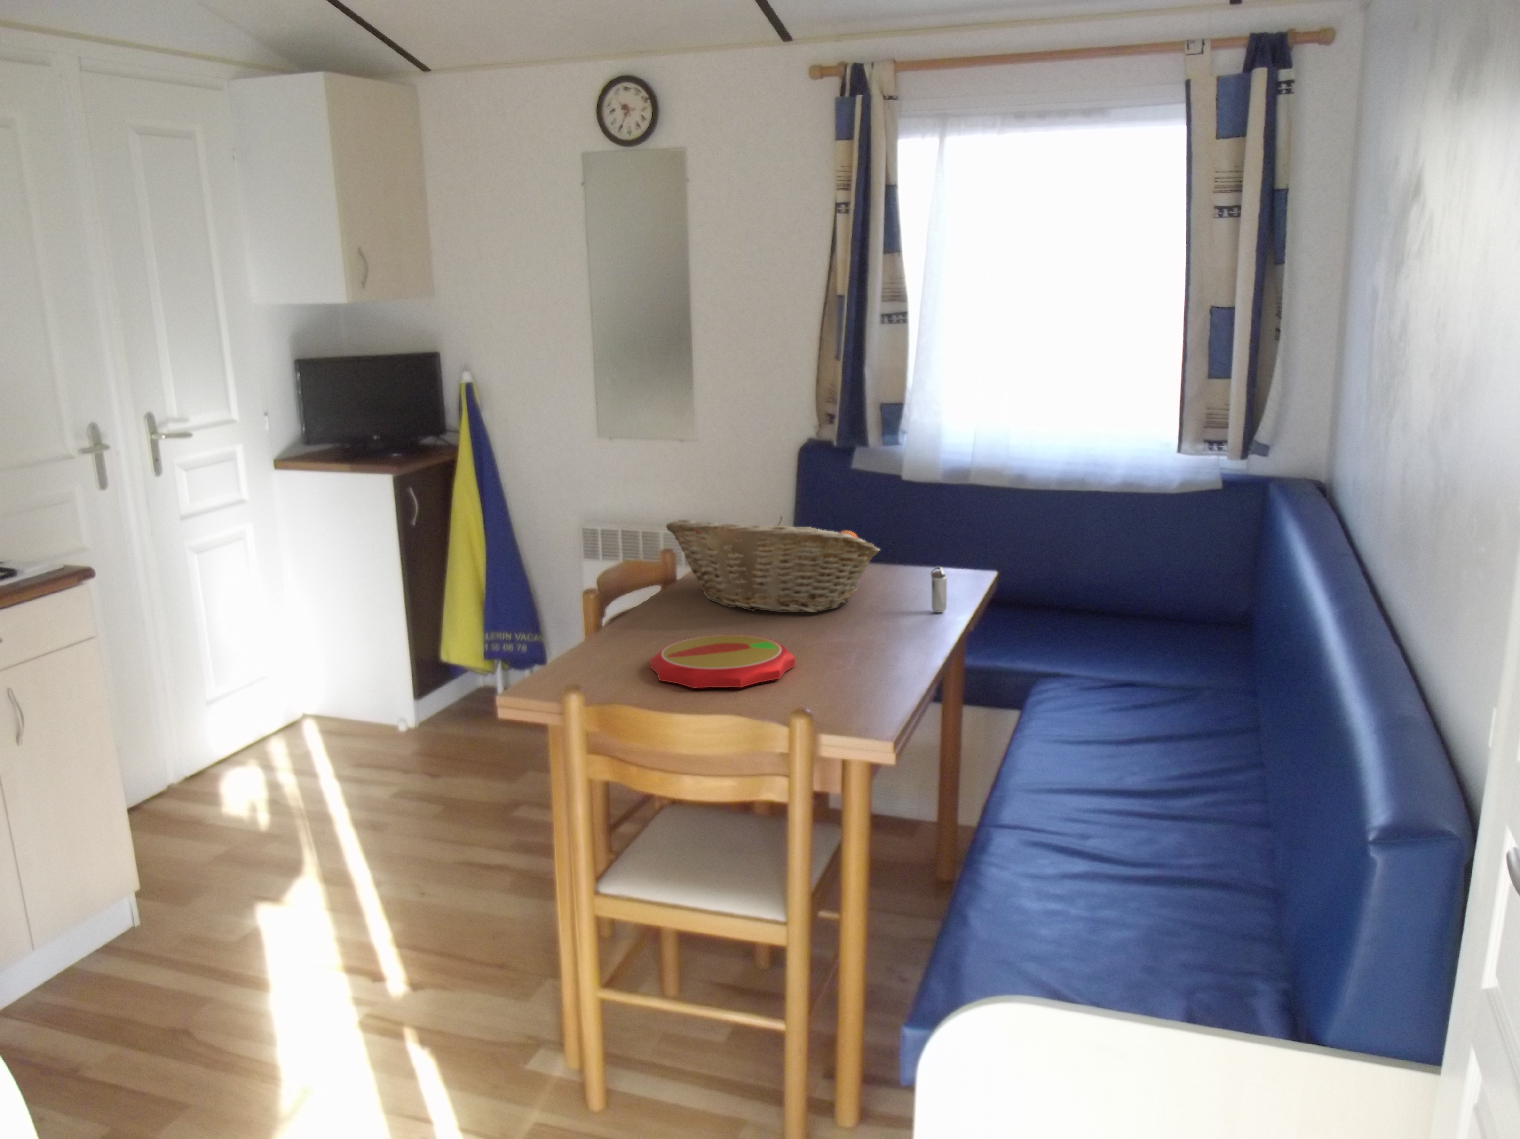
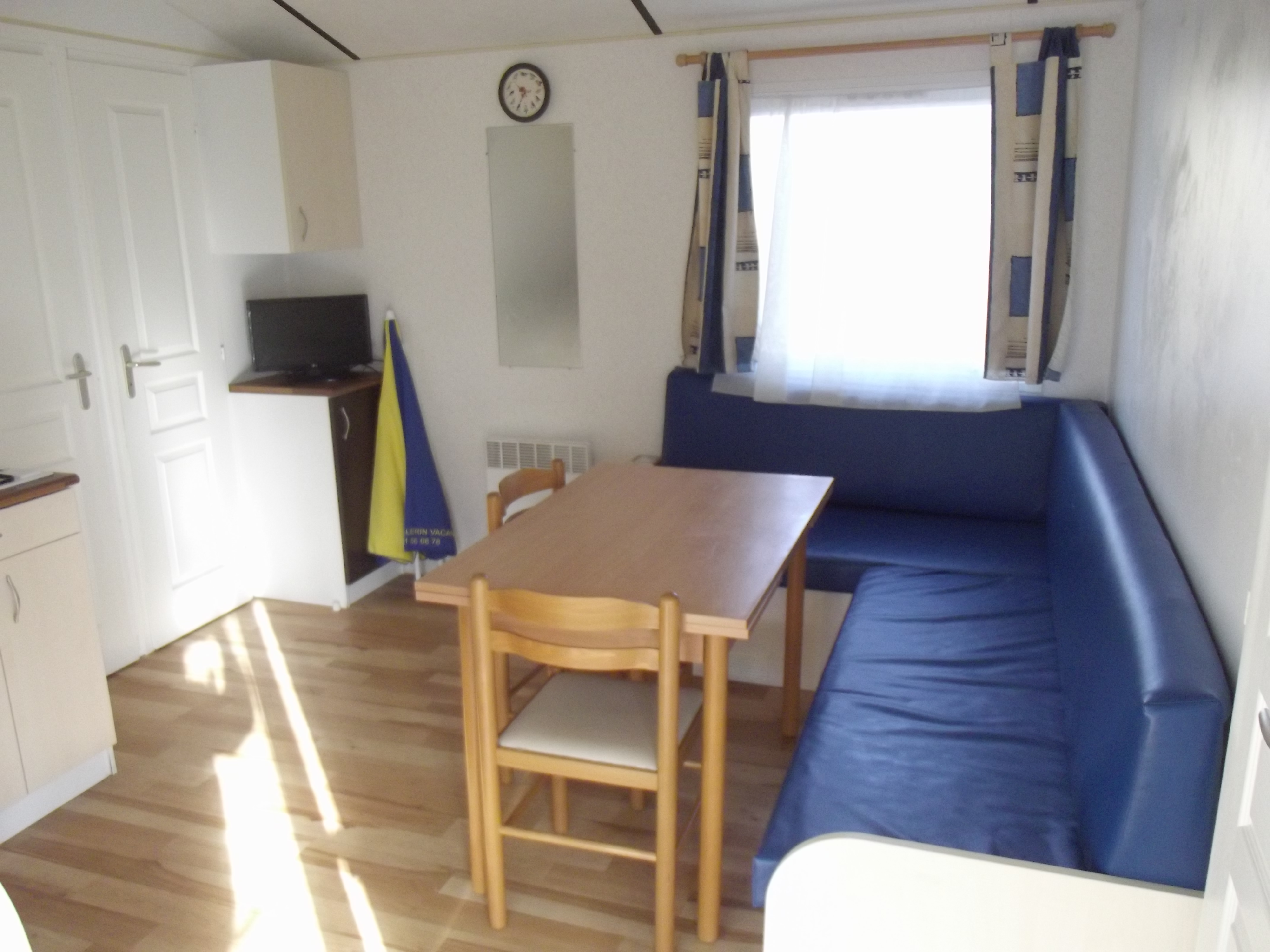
- fruit basket [665,516,881,613]
- shaker [930,566,948,613]
- plate [650,634,796,688]
